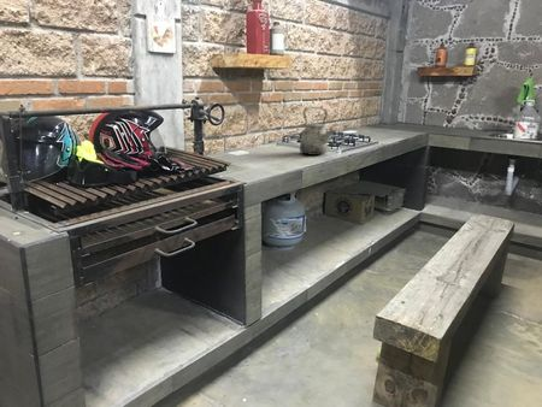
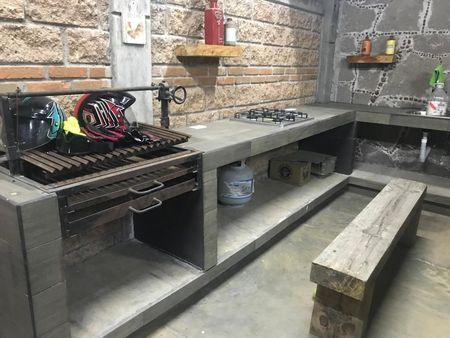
- kettle [299,106,337,157]
